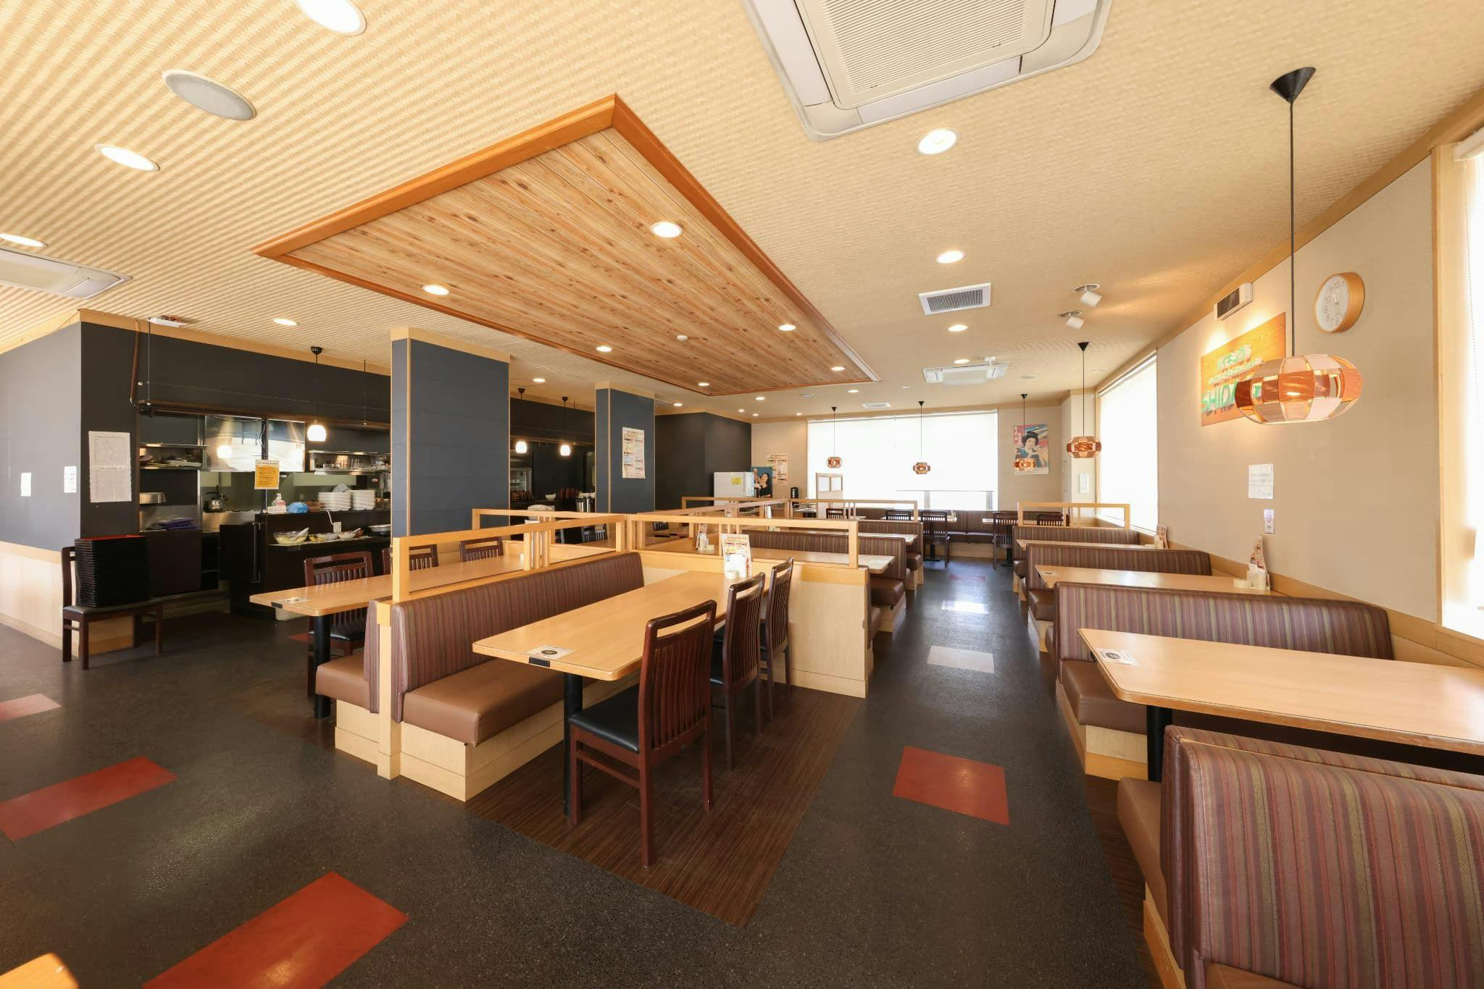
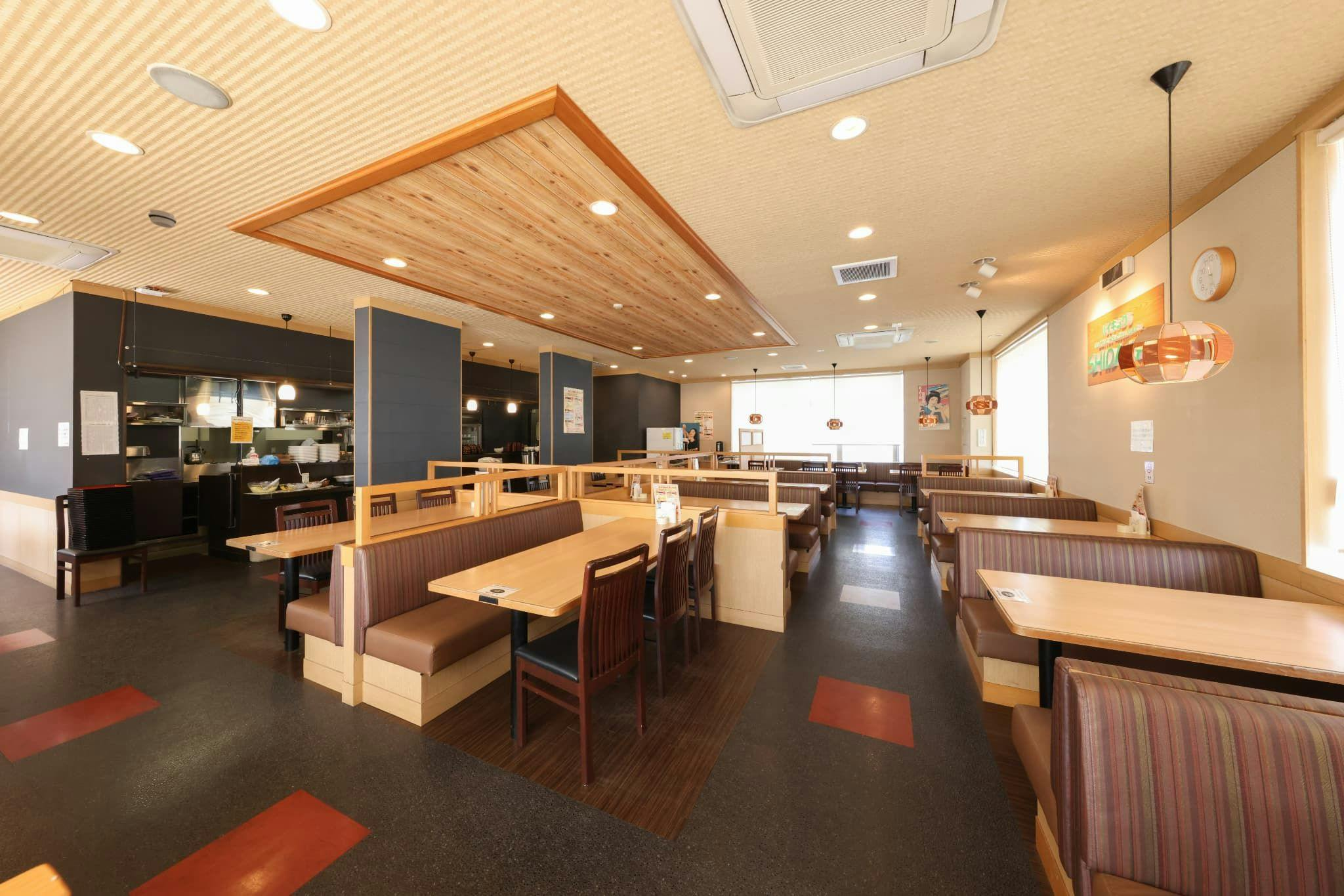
+ smoke detector [148,209,177,229]
